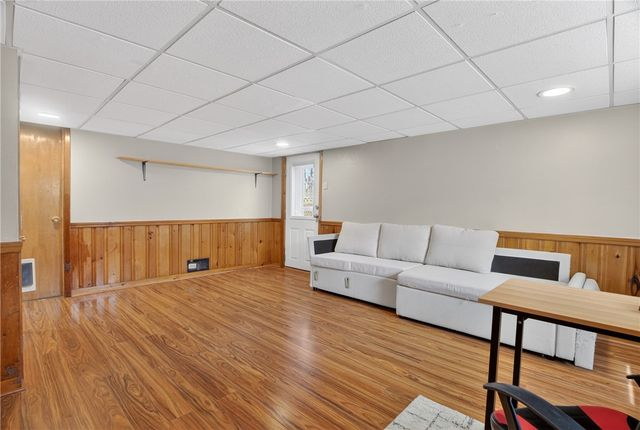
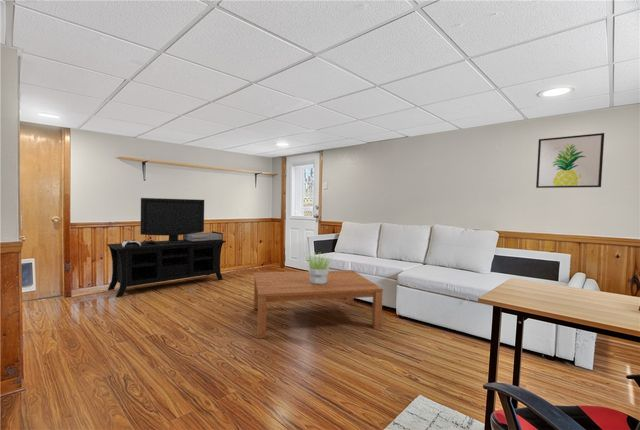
+ media console [106,197,227,299]
+ potted plant [304,250,335,284]
+ wall art [535,132,605,189]
+ coffee table [253,269,384,339]
